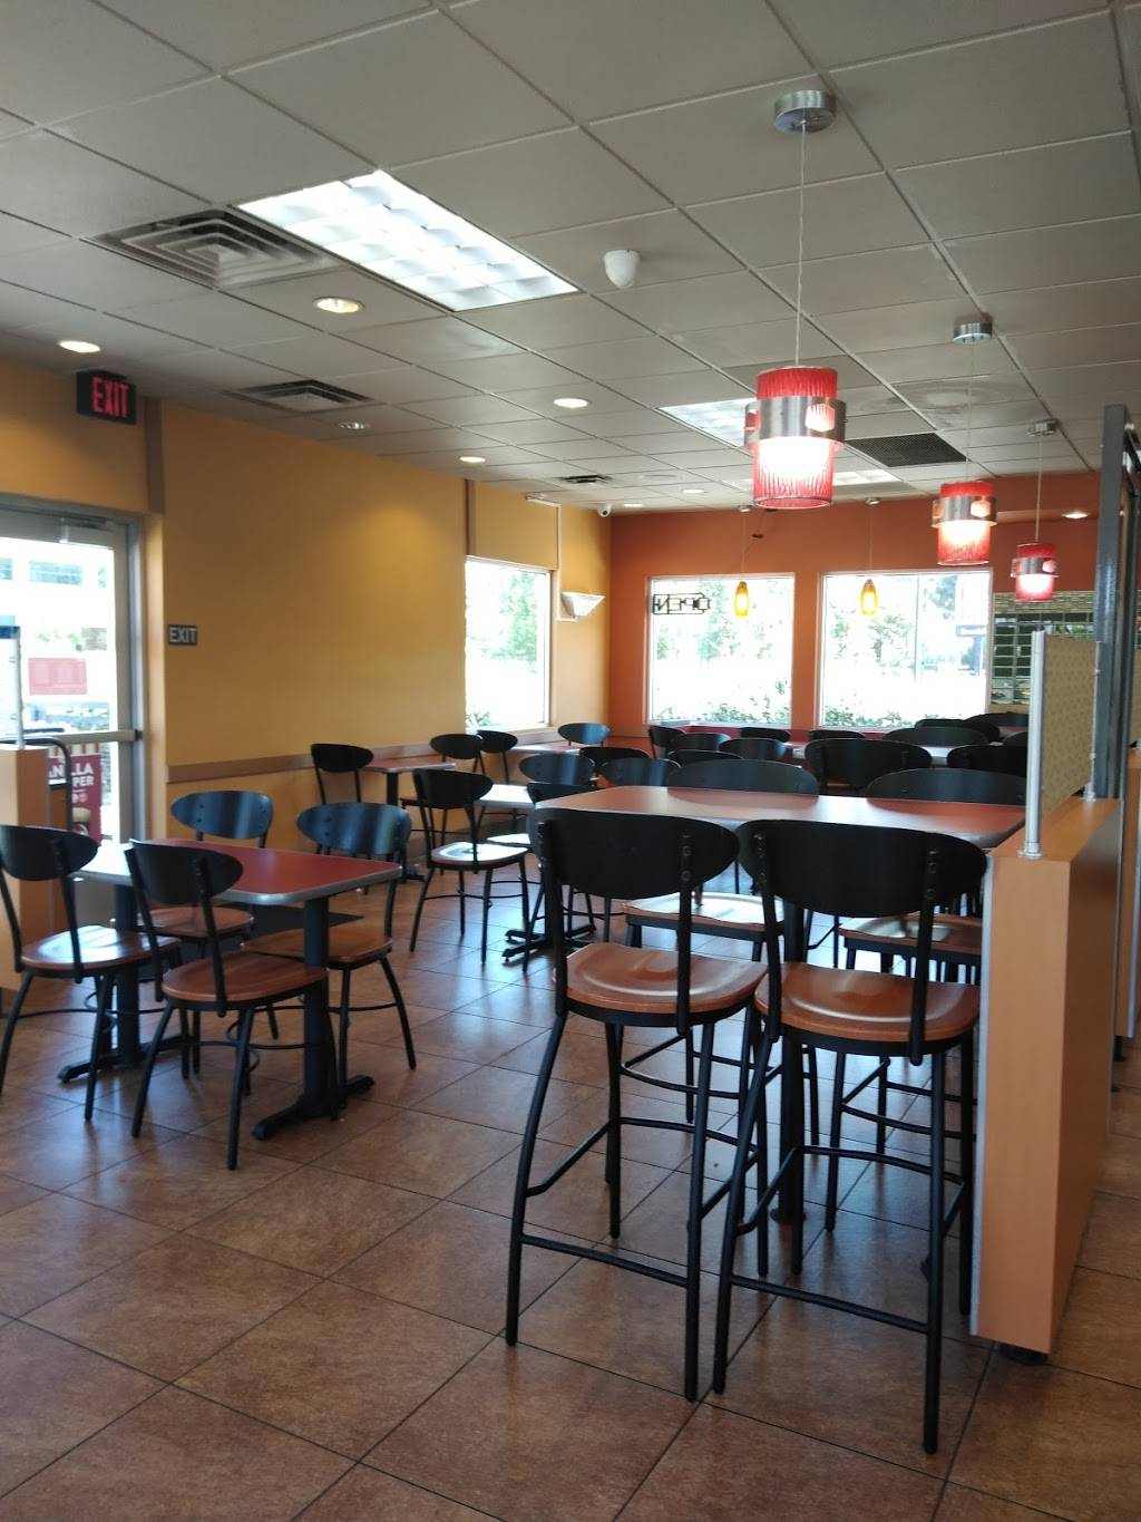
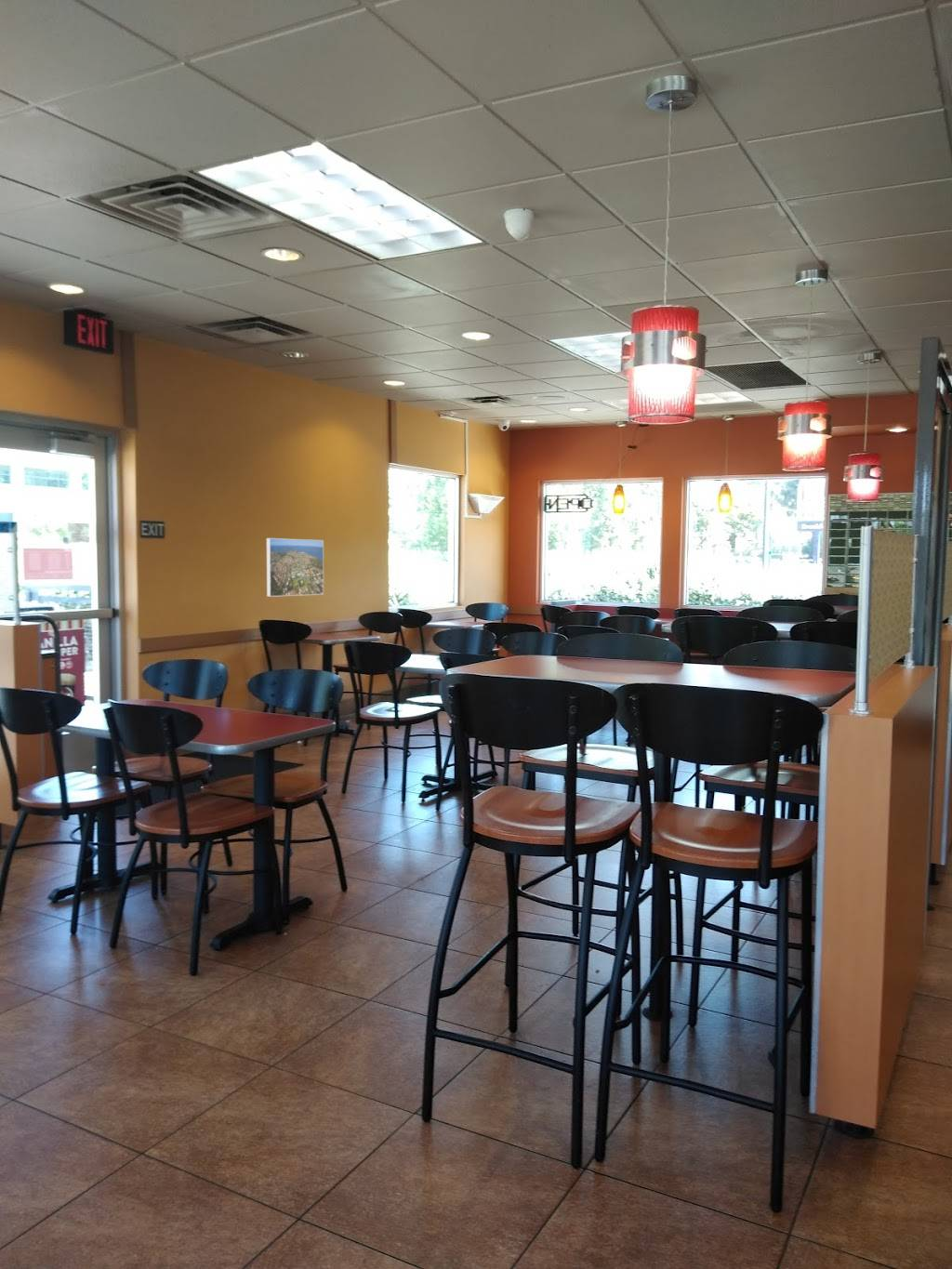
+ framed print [266,537,324,598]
